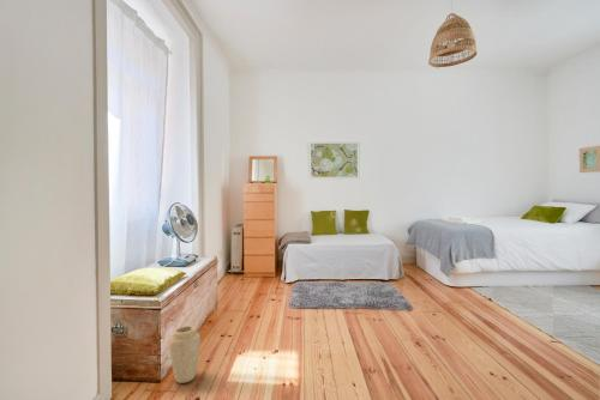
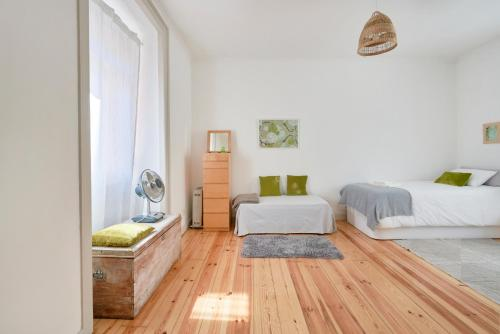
- vase [167,325,202,384]
